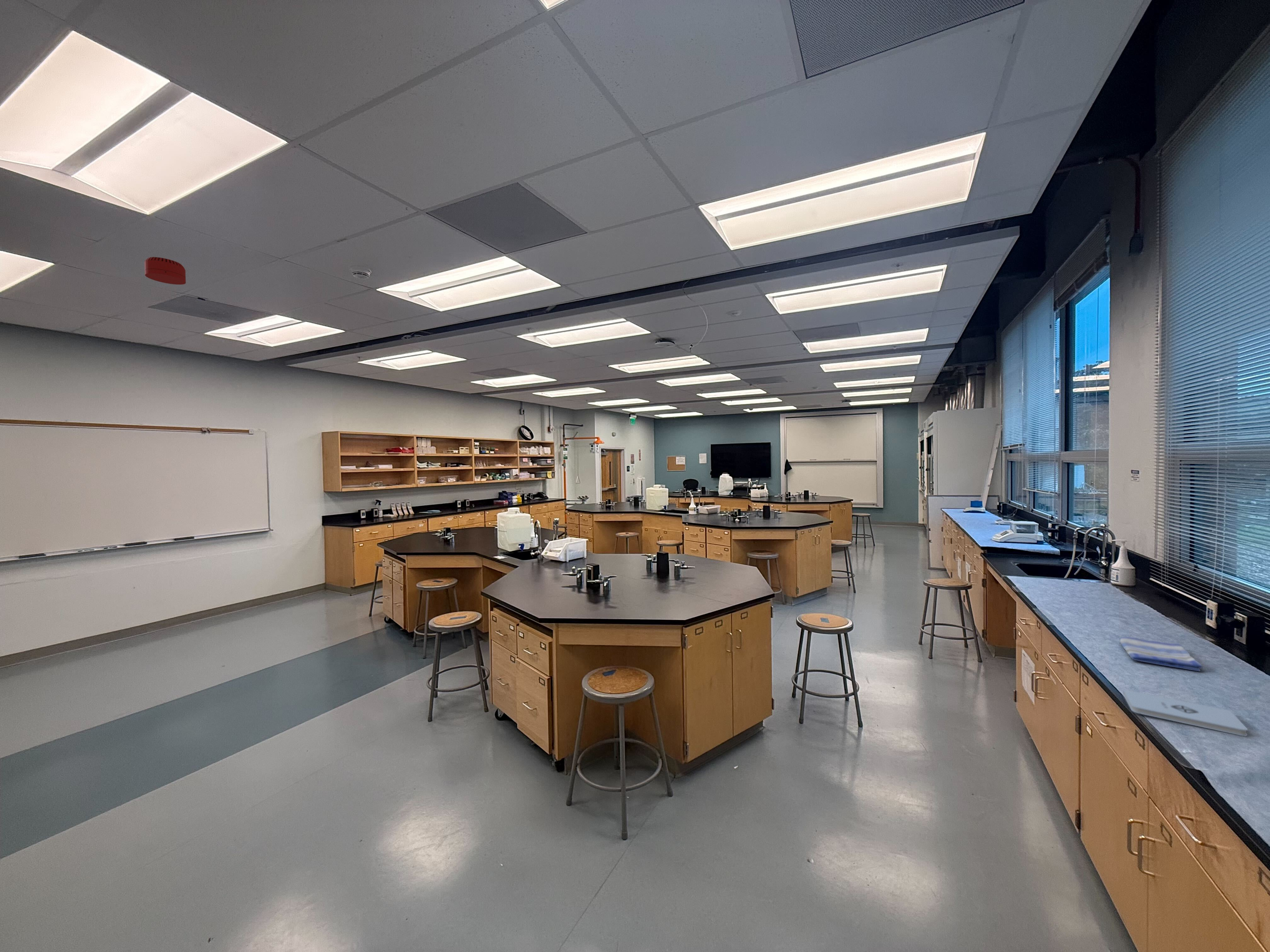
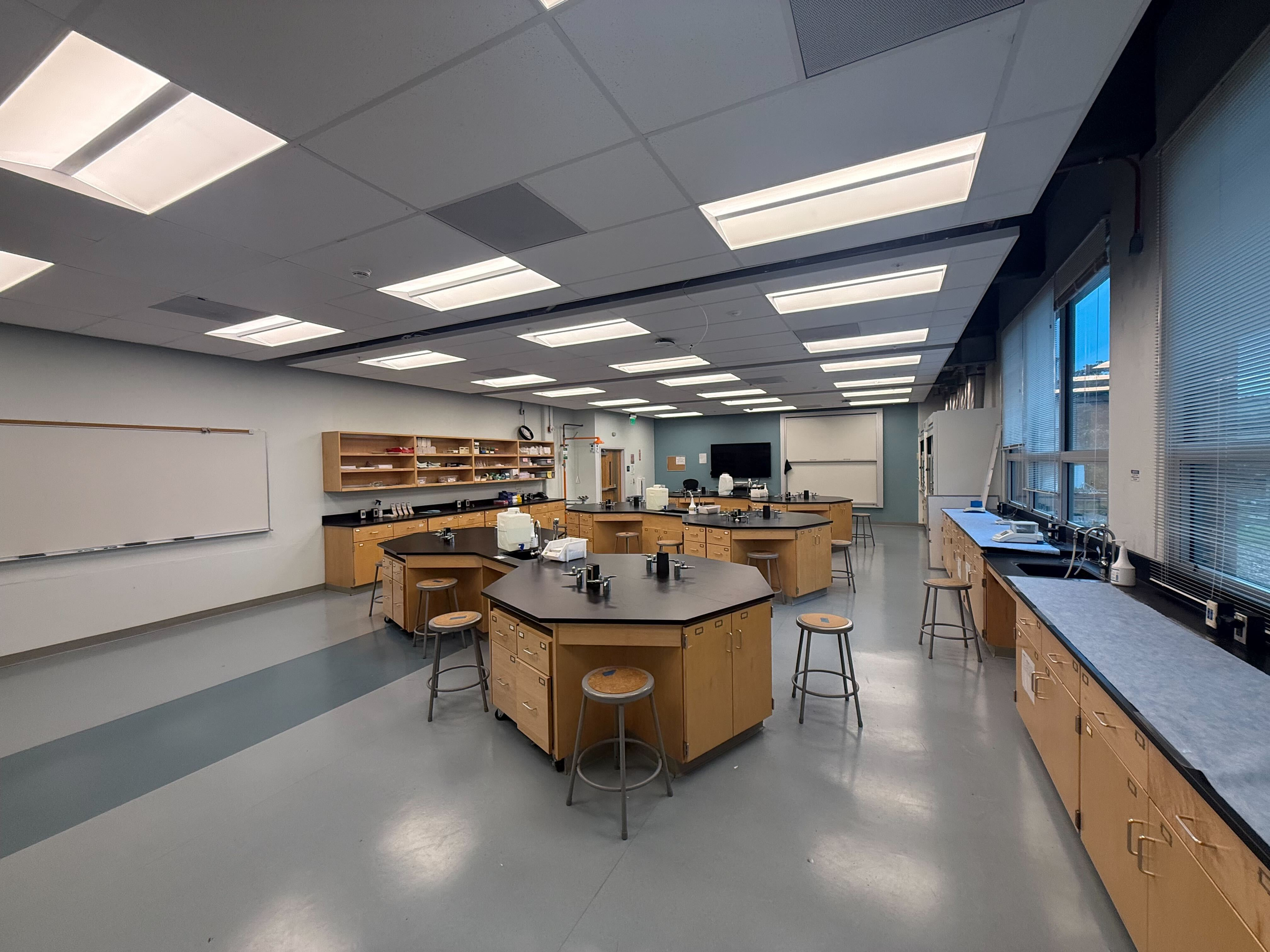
- dish towel [1119,636,1203,672]
- smoke detector [144,257,186,285]
- notepad [1123,689,1248,736]
